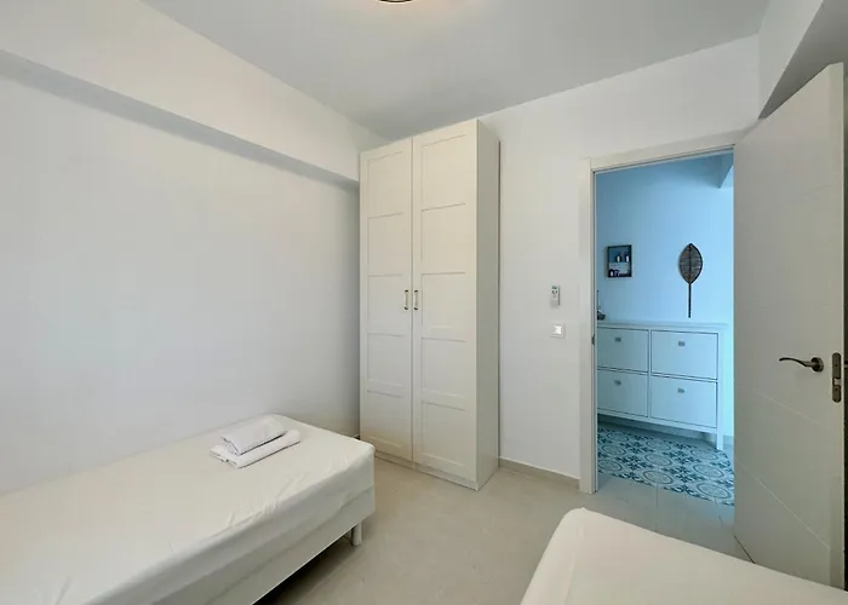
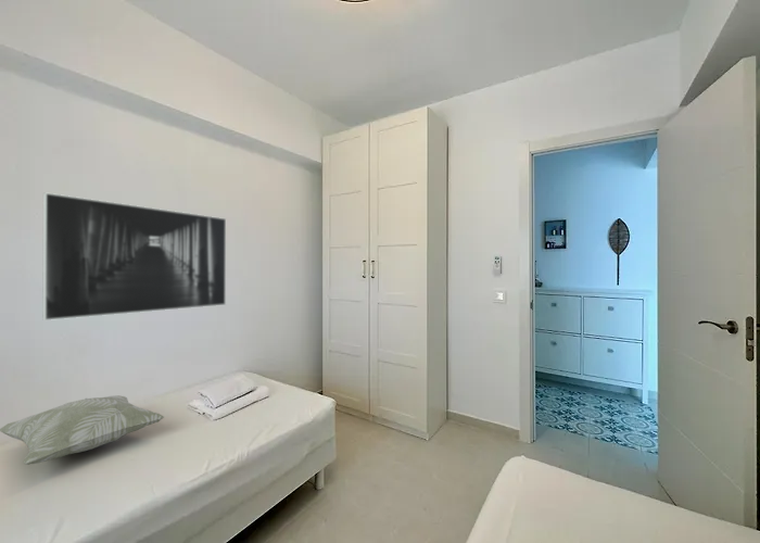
+ decorative pillow [0,394,165,466]
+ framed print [42,192,227,321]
